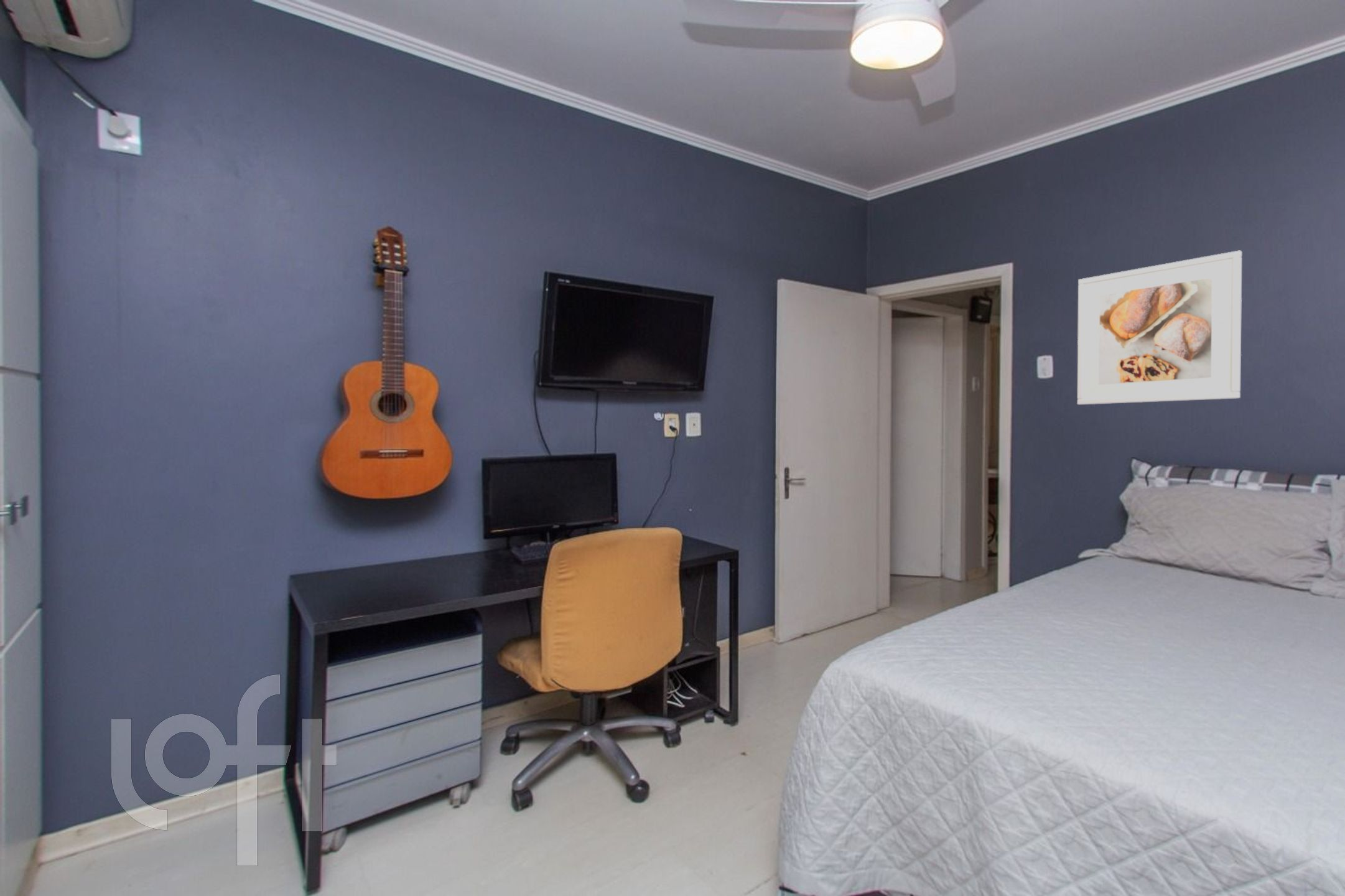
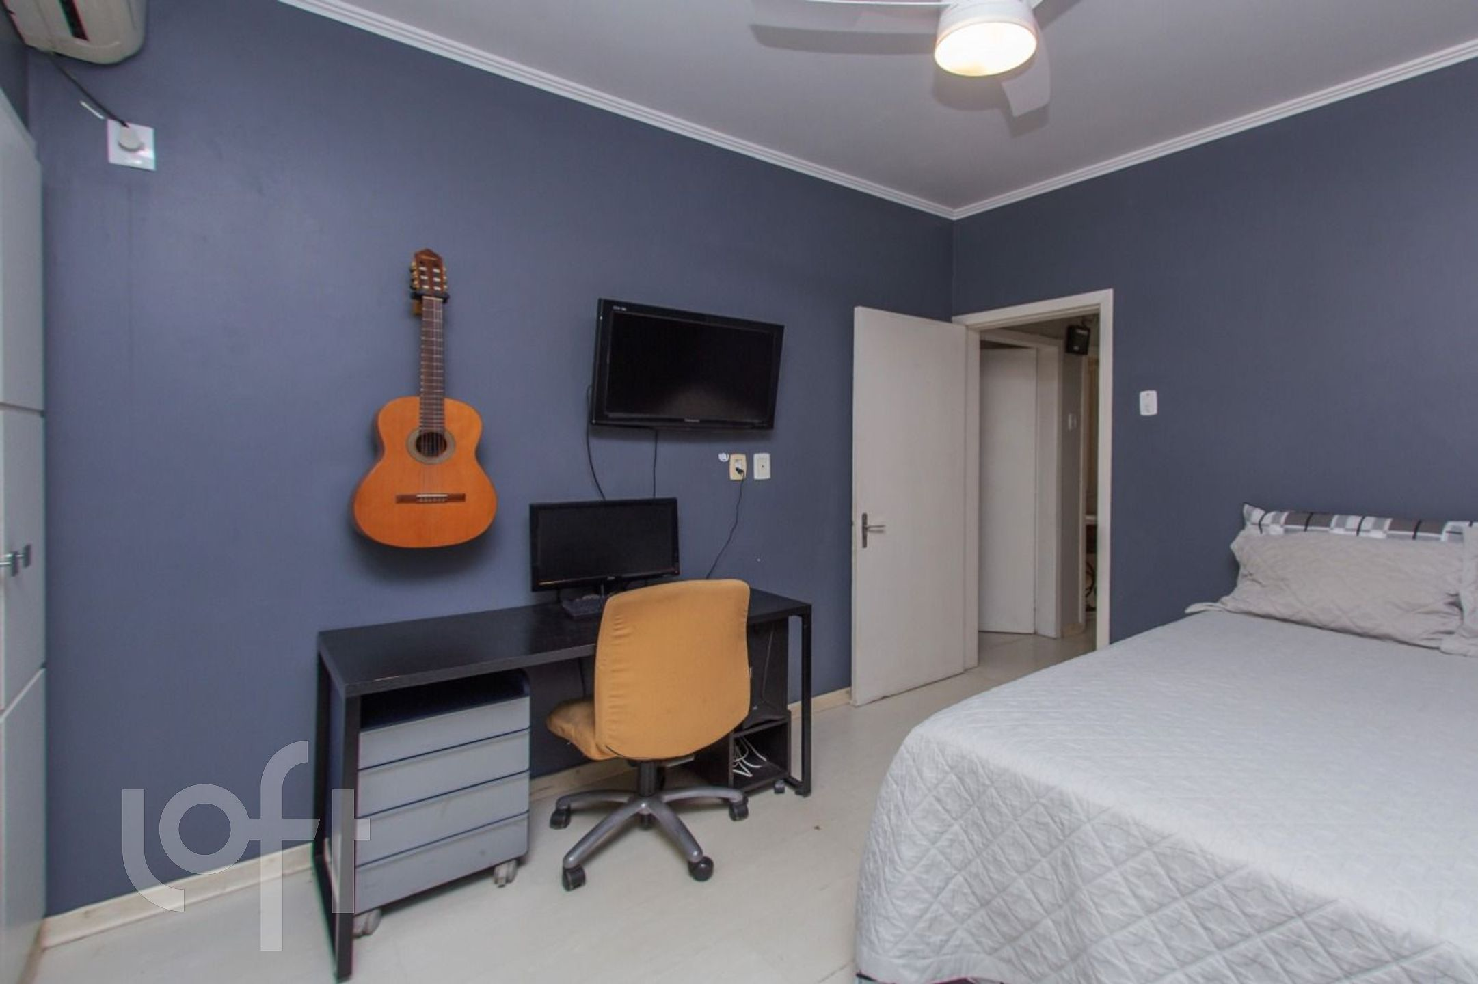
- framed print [1077,250,1242,406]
